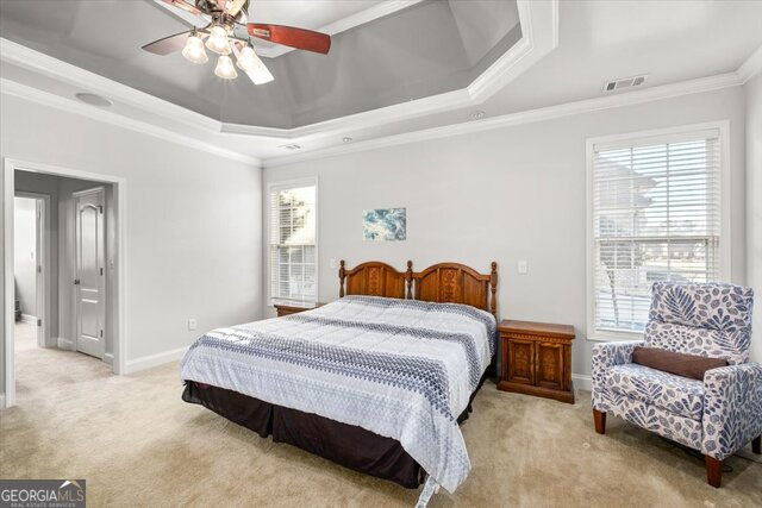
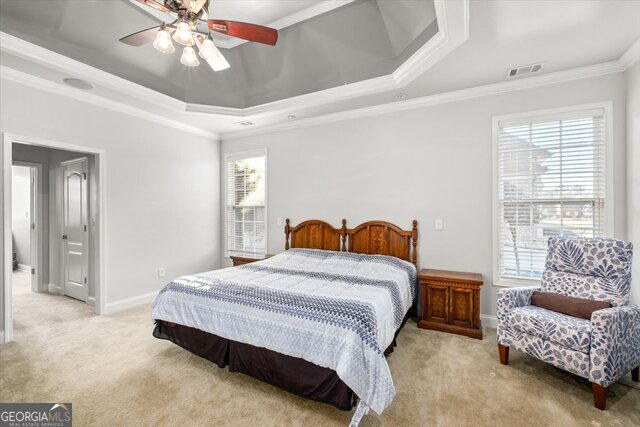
- wall art [362,207,407,243]
